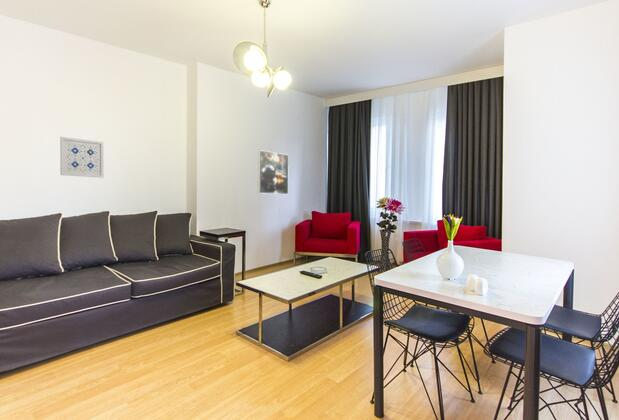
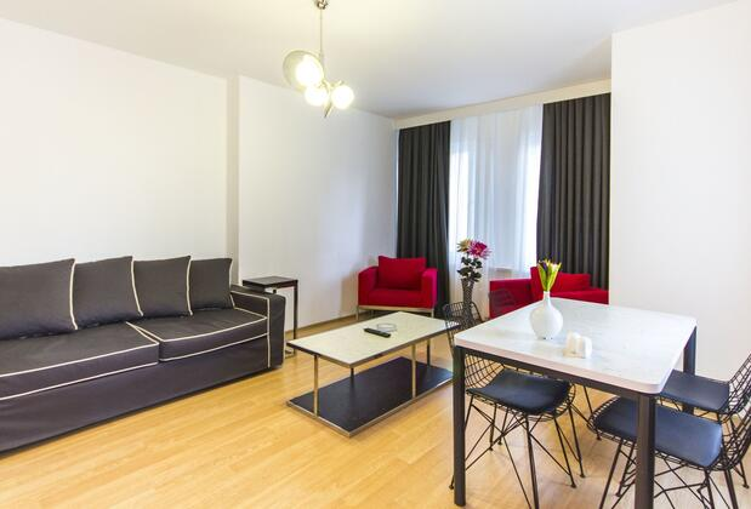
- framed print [257,149,290,195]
- wall art [59,136,105,179]
